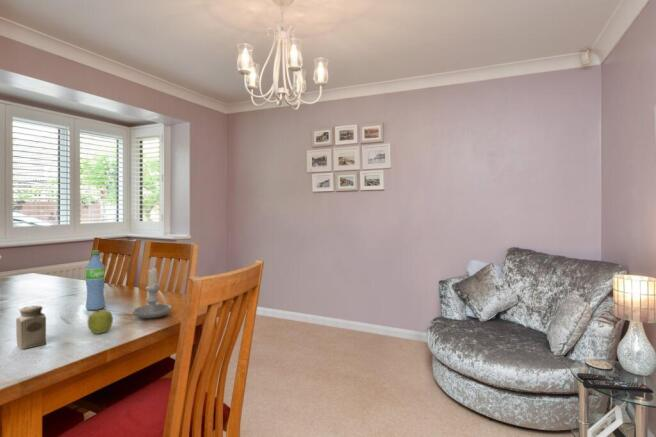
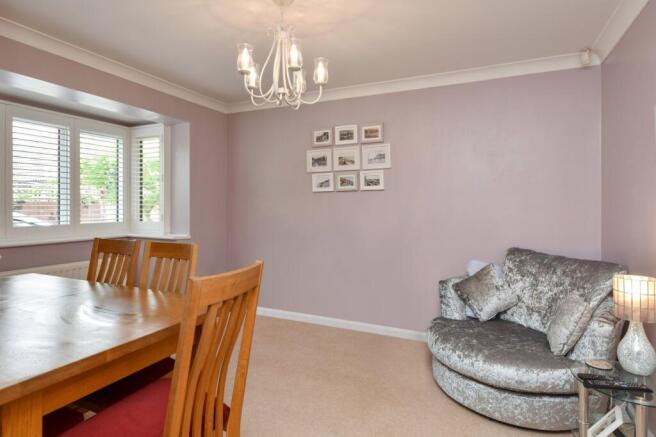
- water bottle [85,249,106,311]
- fruit [87,309,114,335]
- salt shaker [15,305,47,350]
- candle [132,266,172,319]
